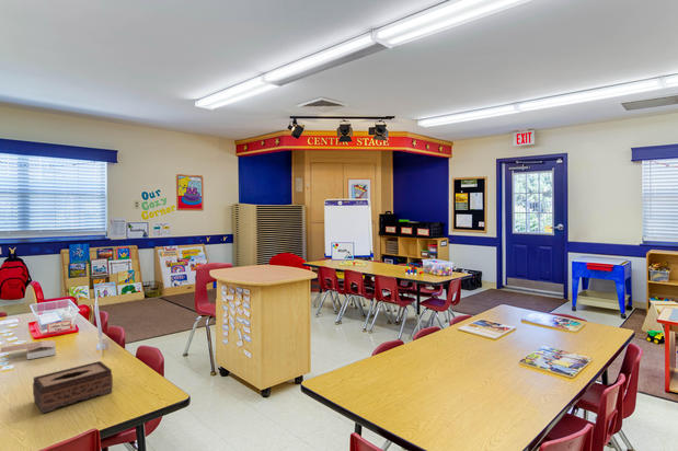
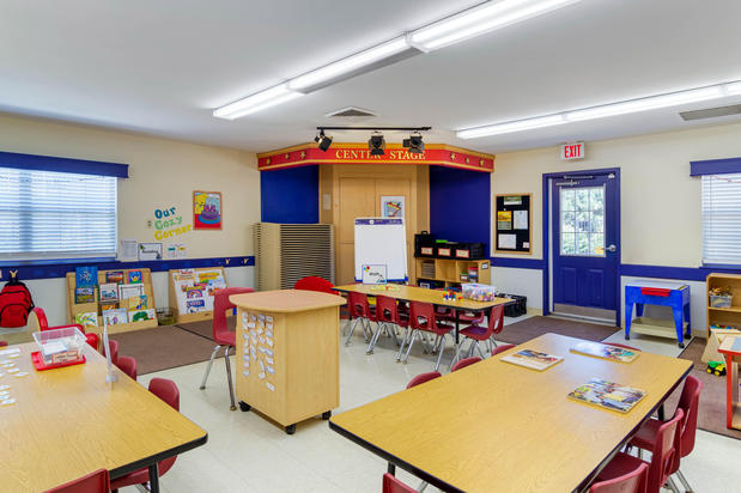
- tissue box [32,360,114,415]
- book [0,339,57,360]
